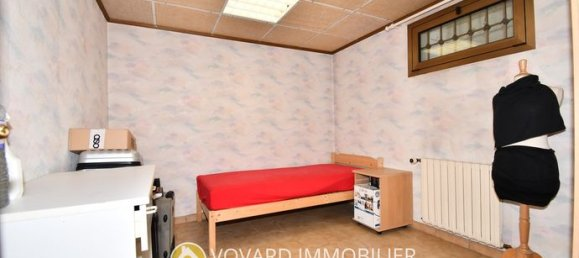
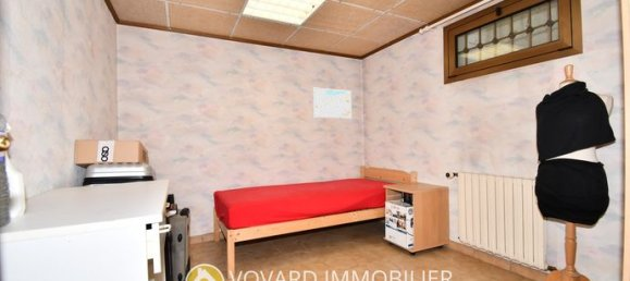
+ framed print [312,87,353,119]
